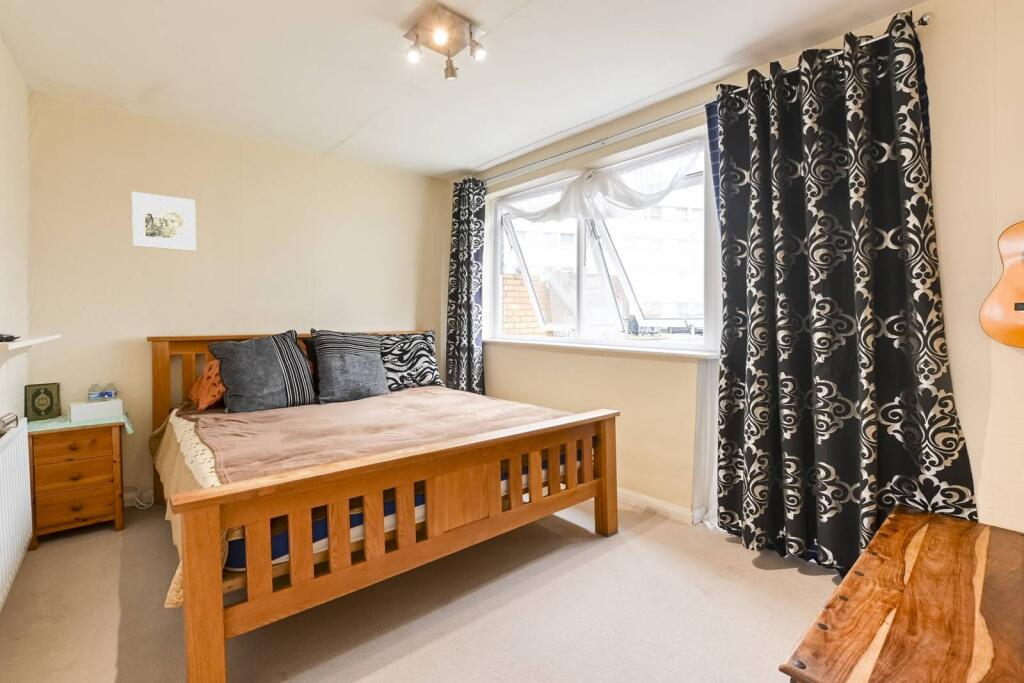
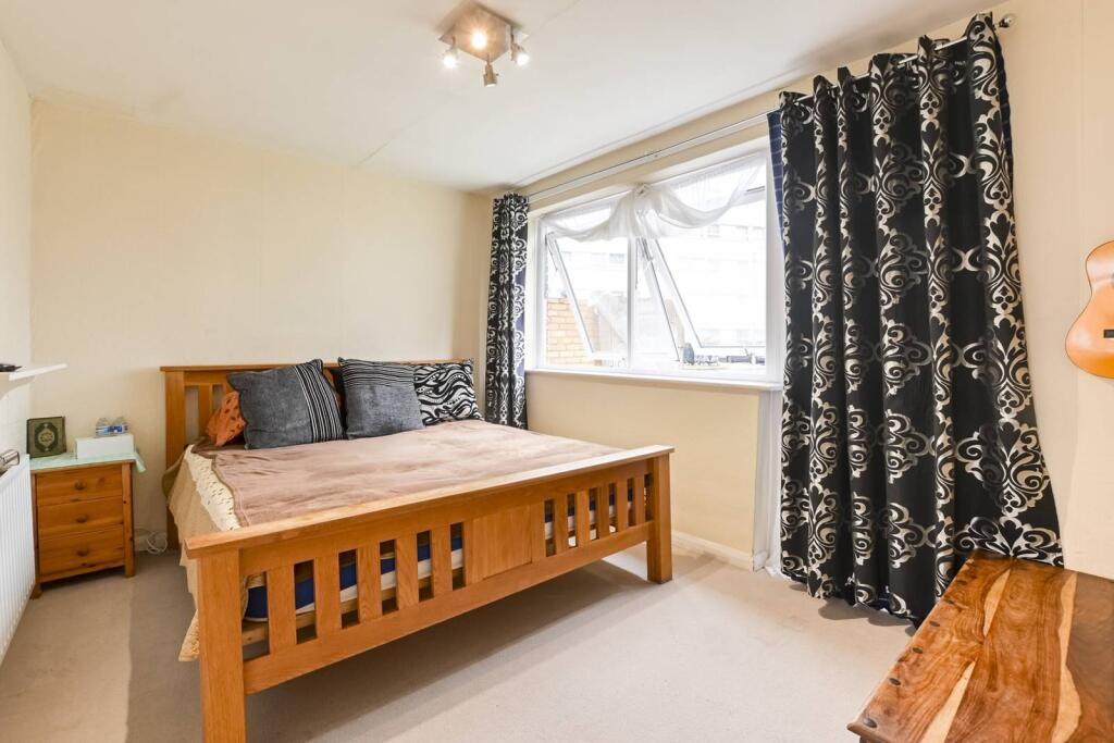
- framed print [131,191,197,252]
